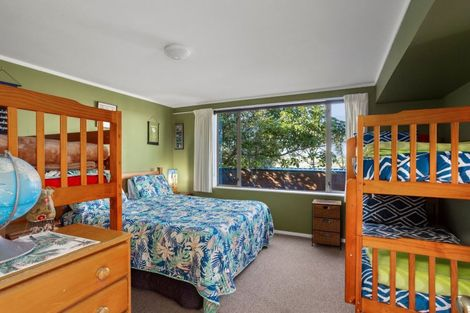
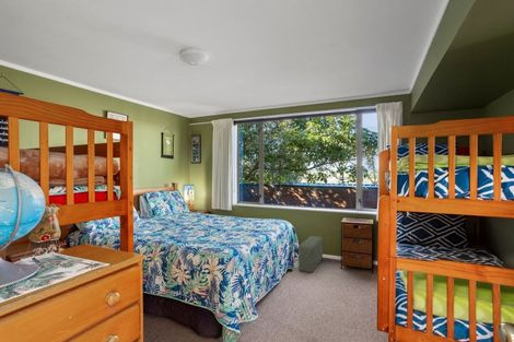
+ pouf [297,235,324,273]
